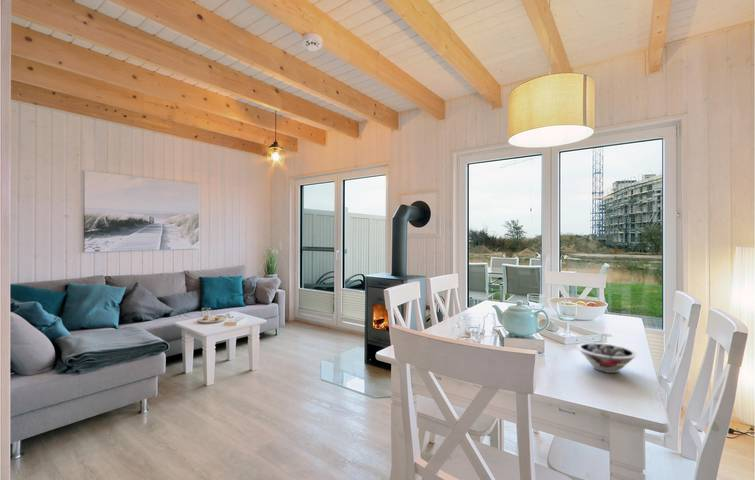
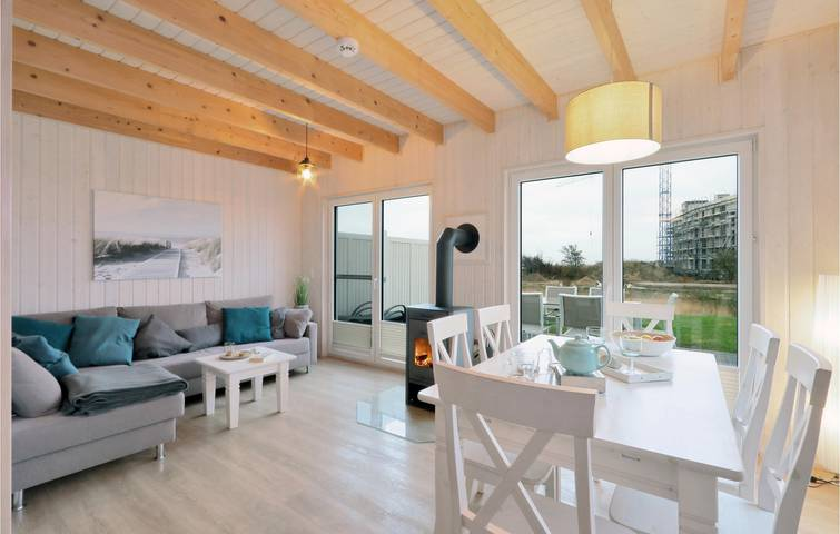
- bowl [576,332,638,374]
